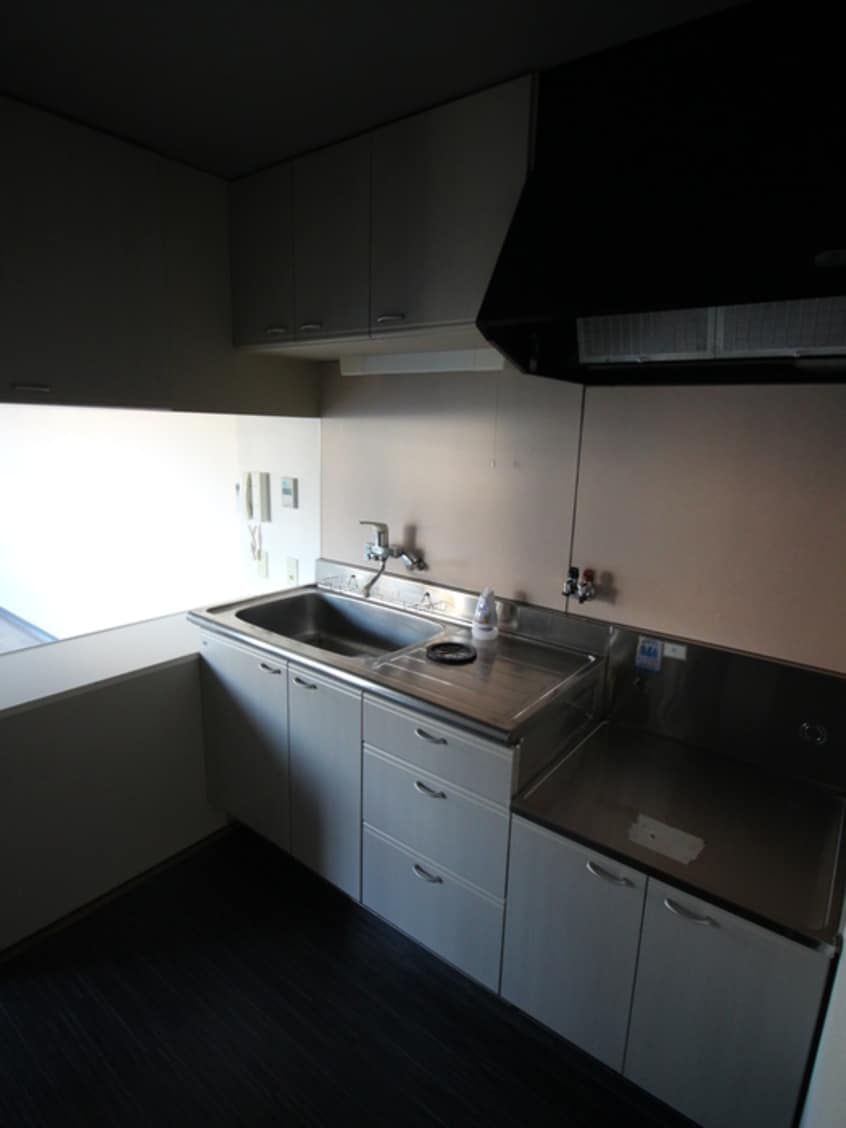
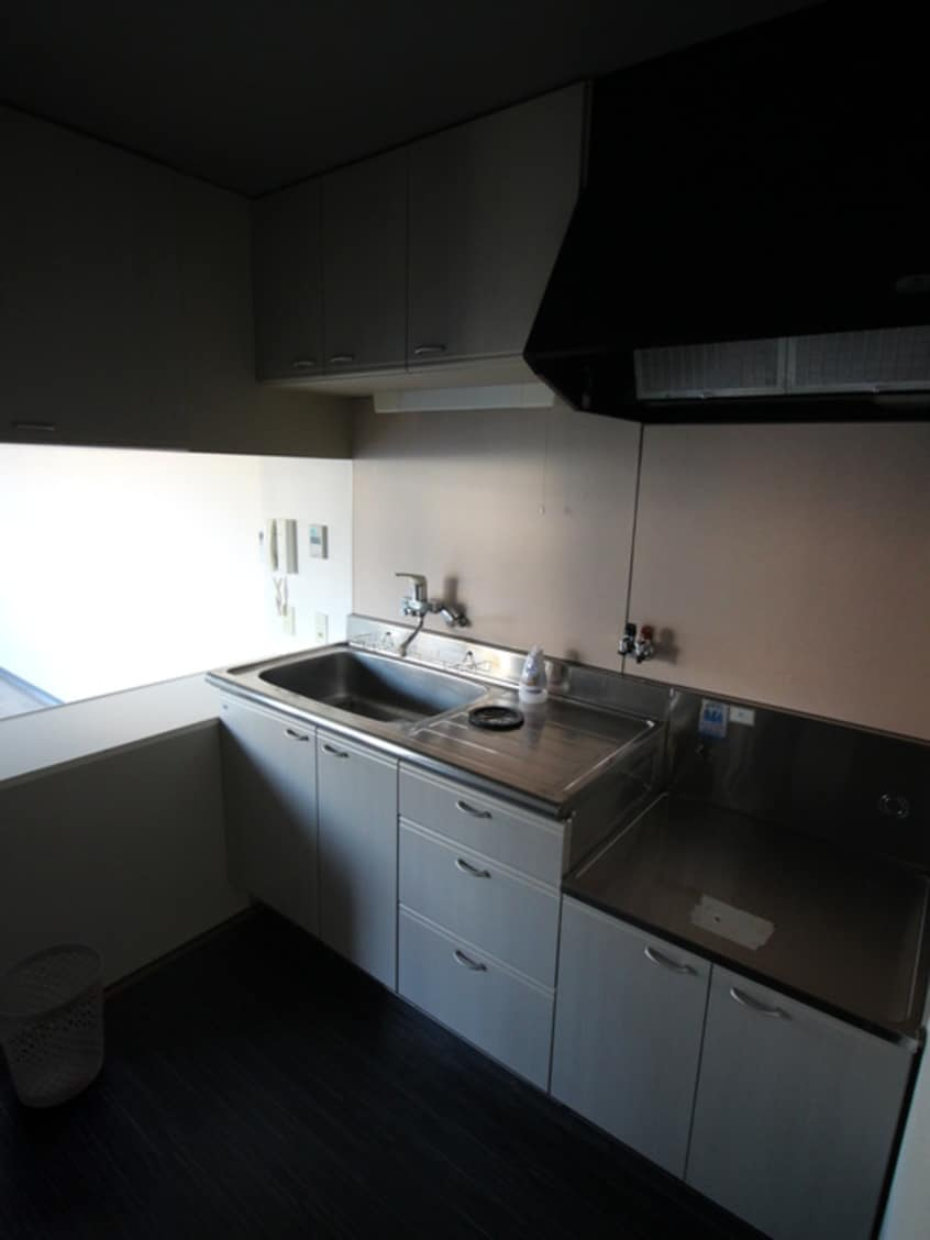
+ wastebasket [0,941,104,1109]
